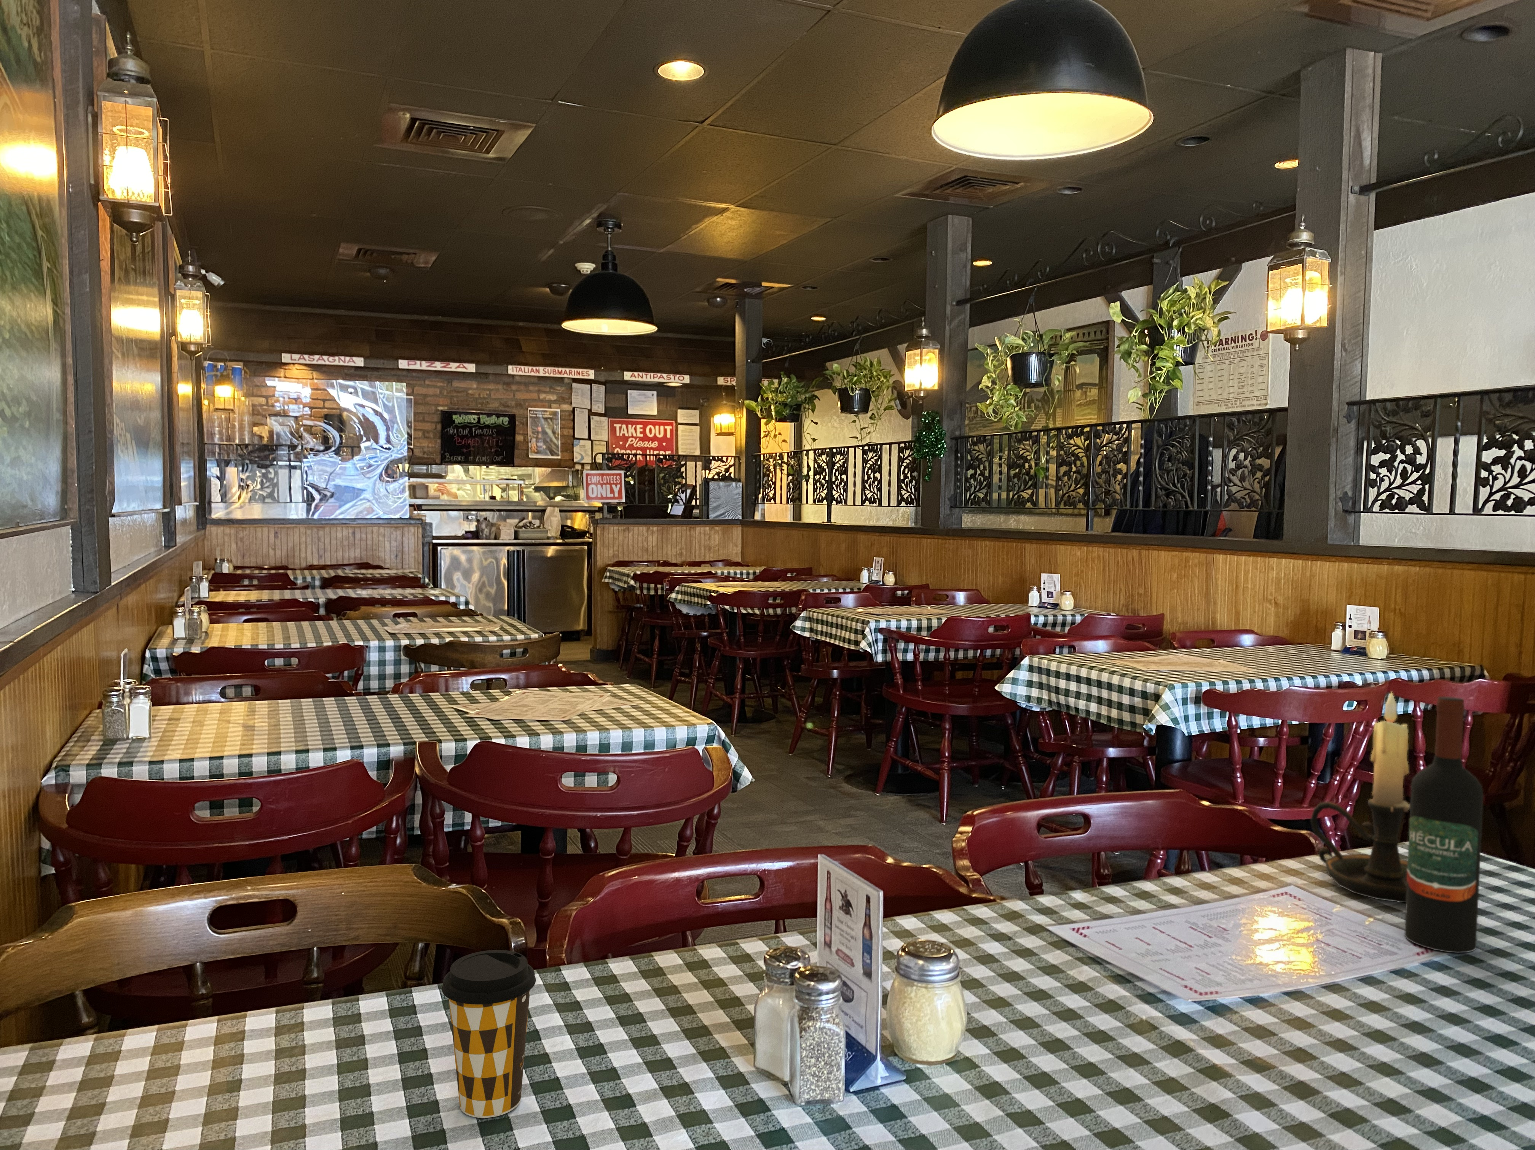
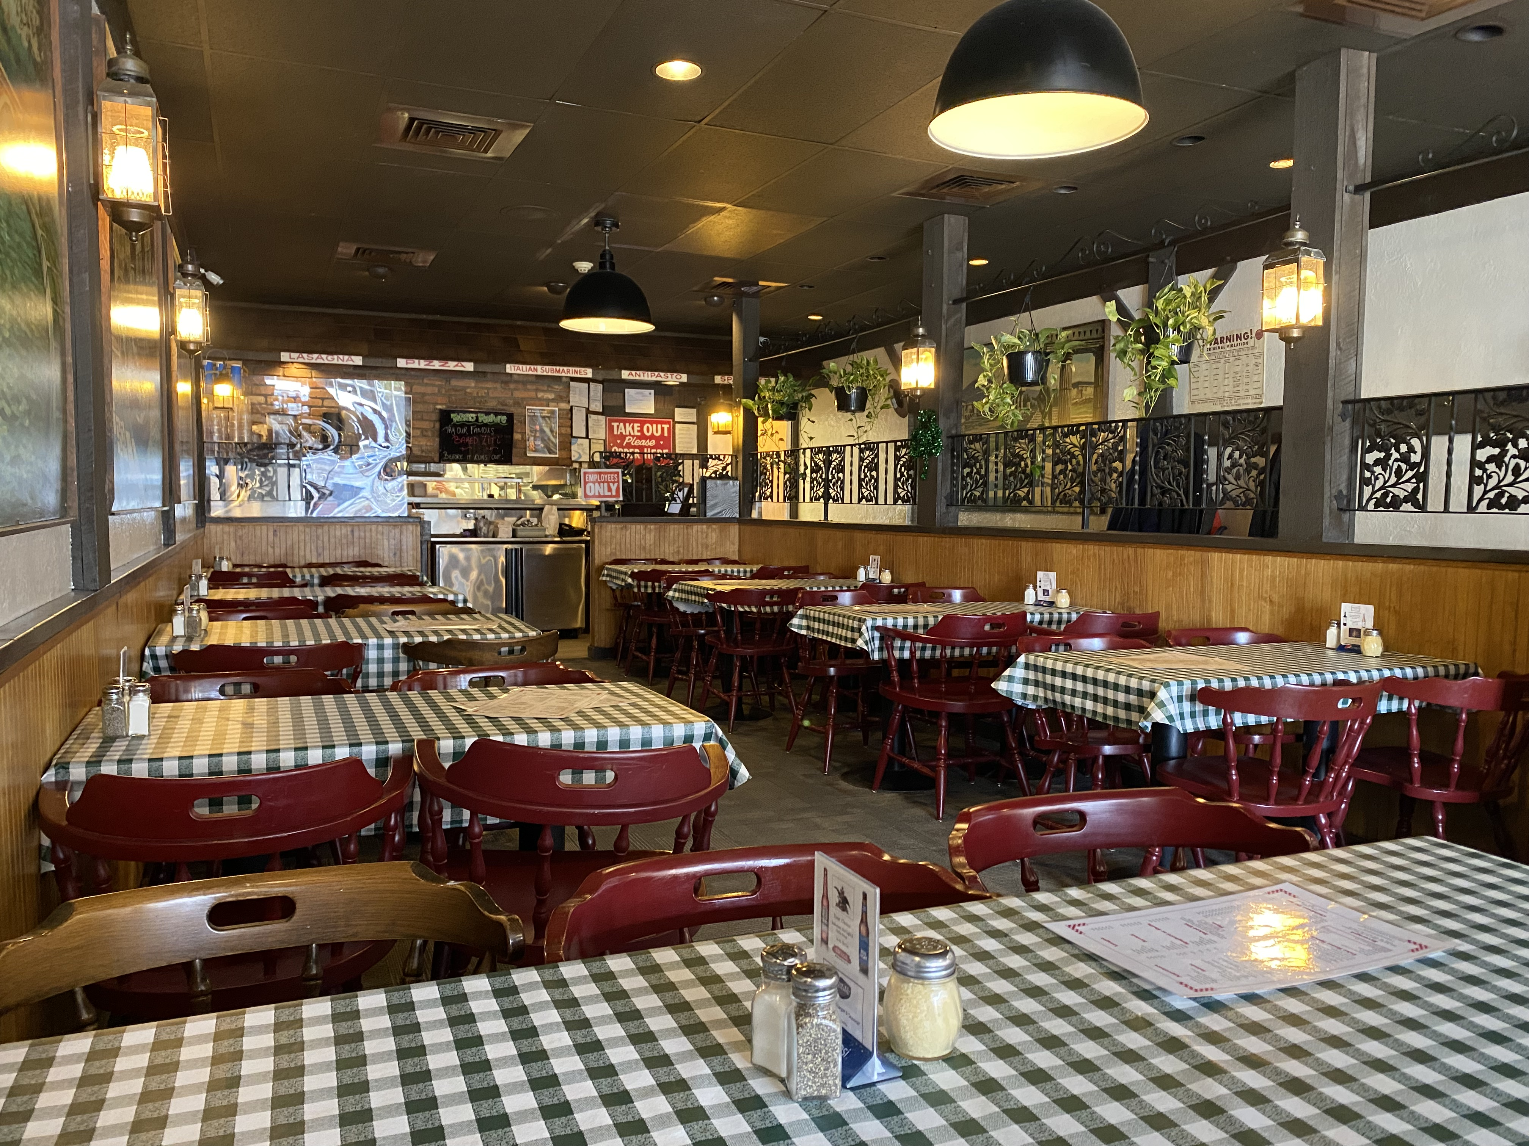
- coffee cup [441,949,535,1119]
- wine bottle [1404,696,1484,953]
- candle holder [1310,691,1411,902]
